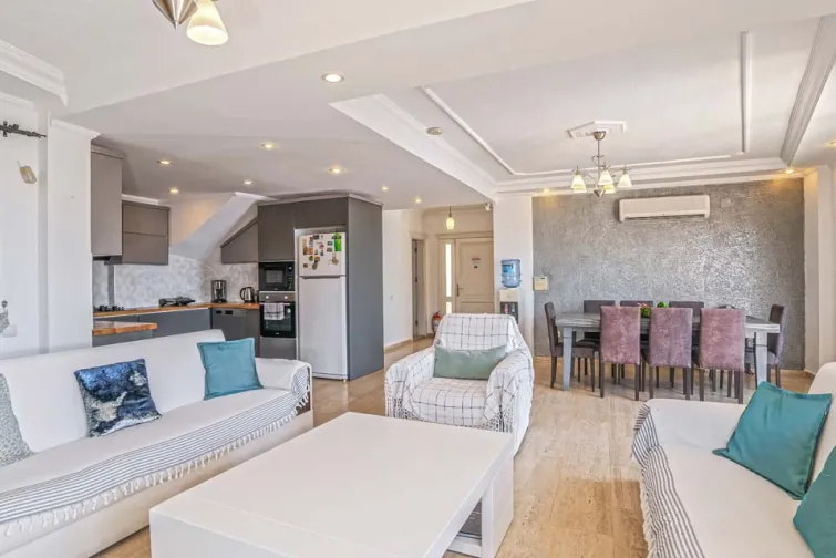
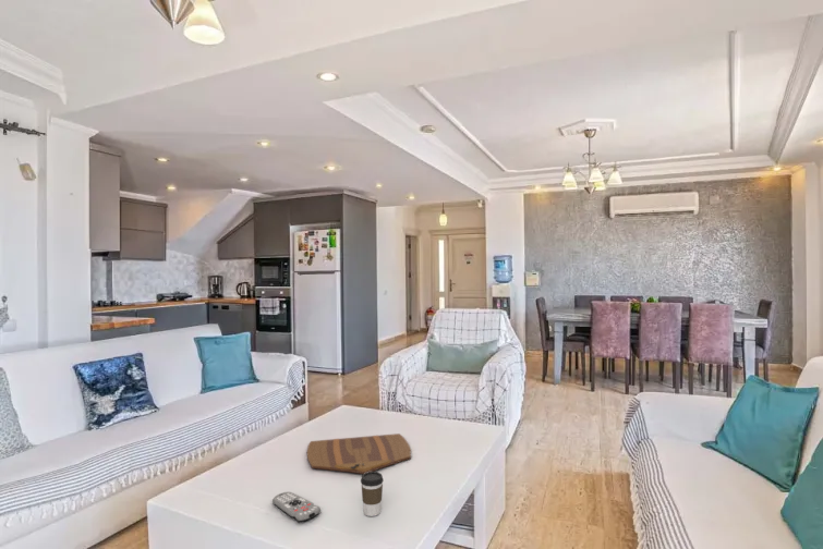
+ remote control [271,491,322,523]
+ coffee cup [360,471,384,517]
+ cutting board [306,432,412,475]
